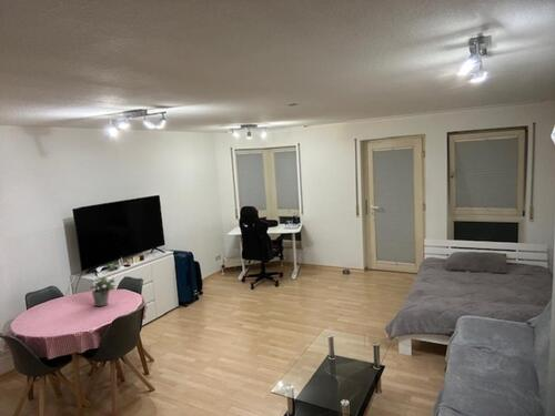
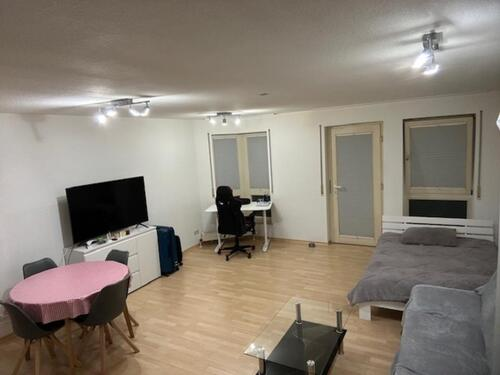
- potted plant [89,275,117,307]
